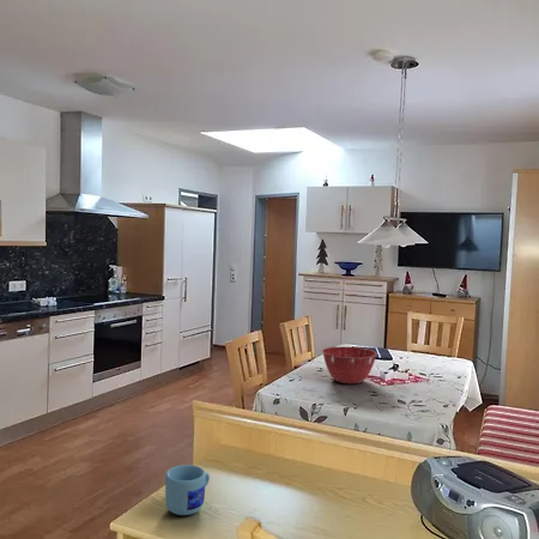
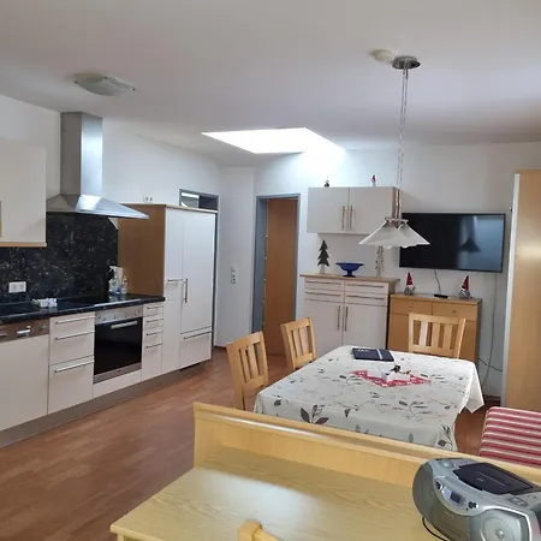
- mixing bowl [321,345,378,384]
- mug [164,464,211,516]
